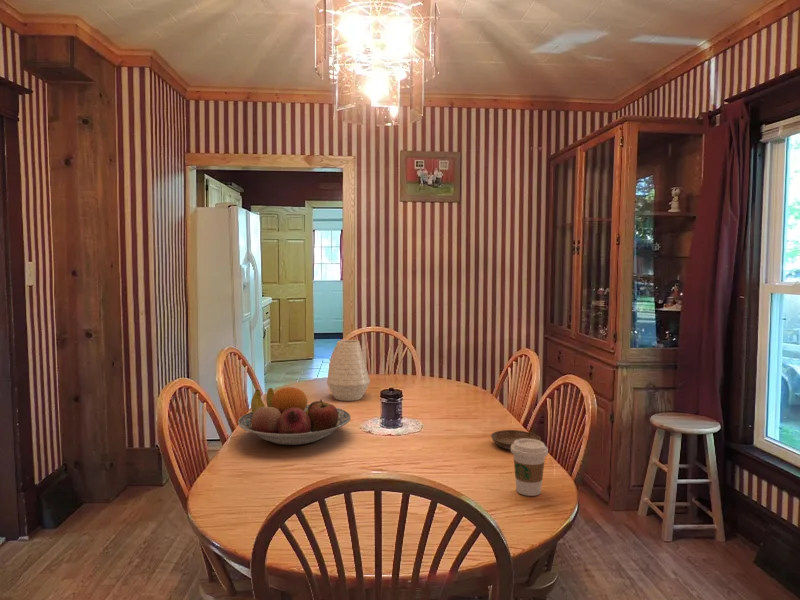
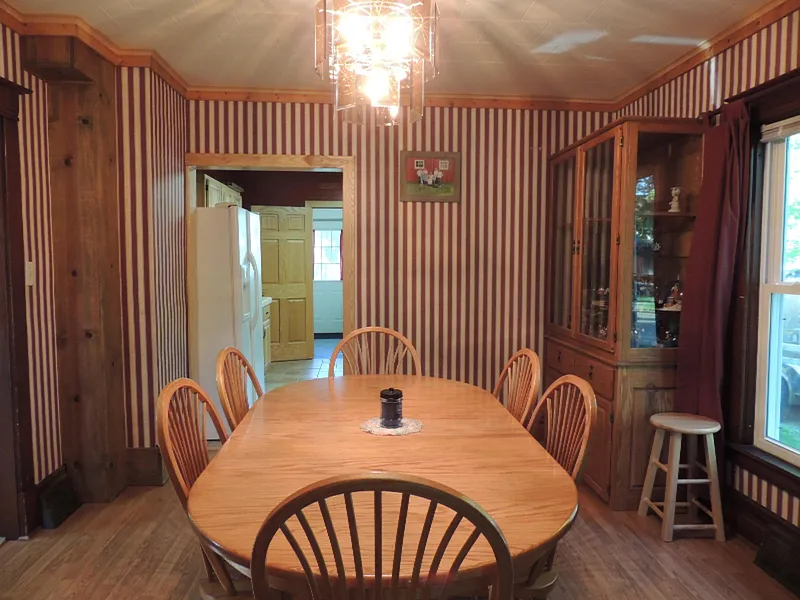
- fruit bowl [237,386,352,446]
- saucer [490,429,542,451]
- vase [326,339,371,402]
- coffee cup [510,438,549,497]
